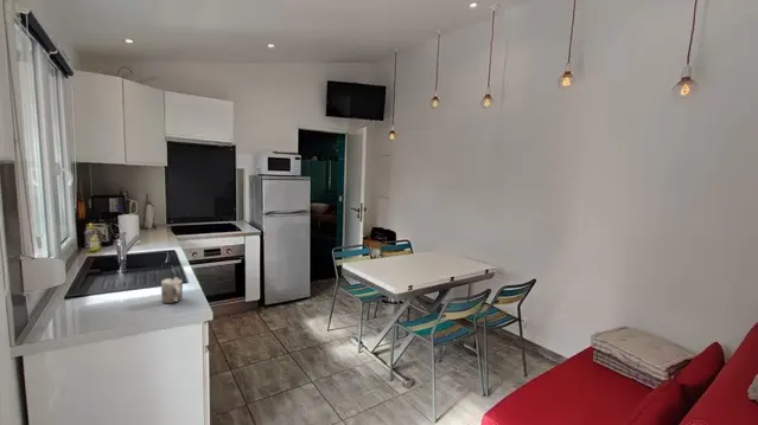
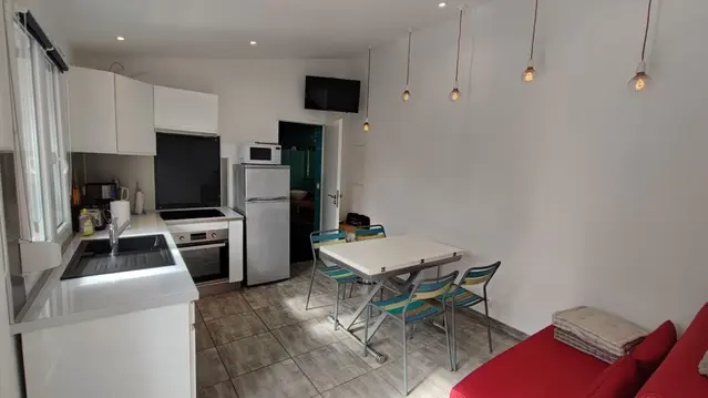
- mug [160,276,184,304]
